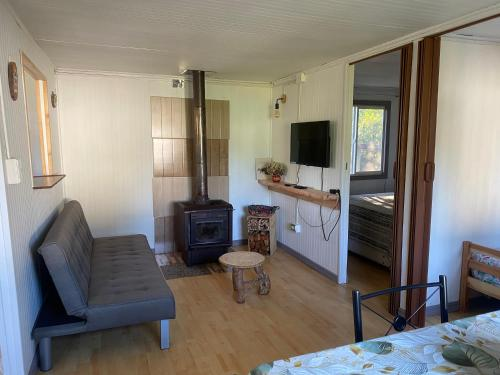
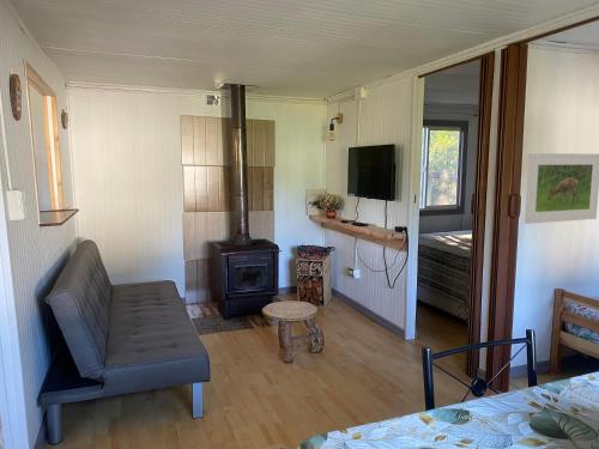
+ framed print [524,152,599,225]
